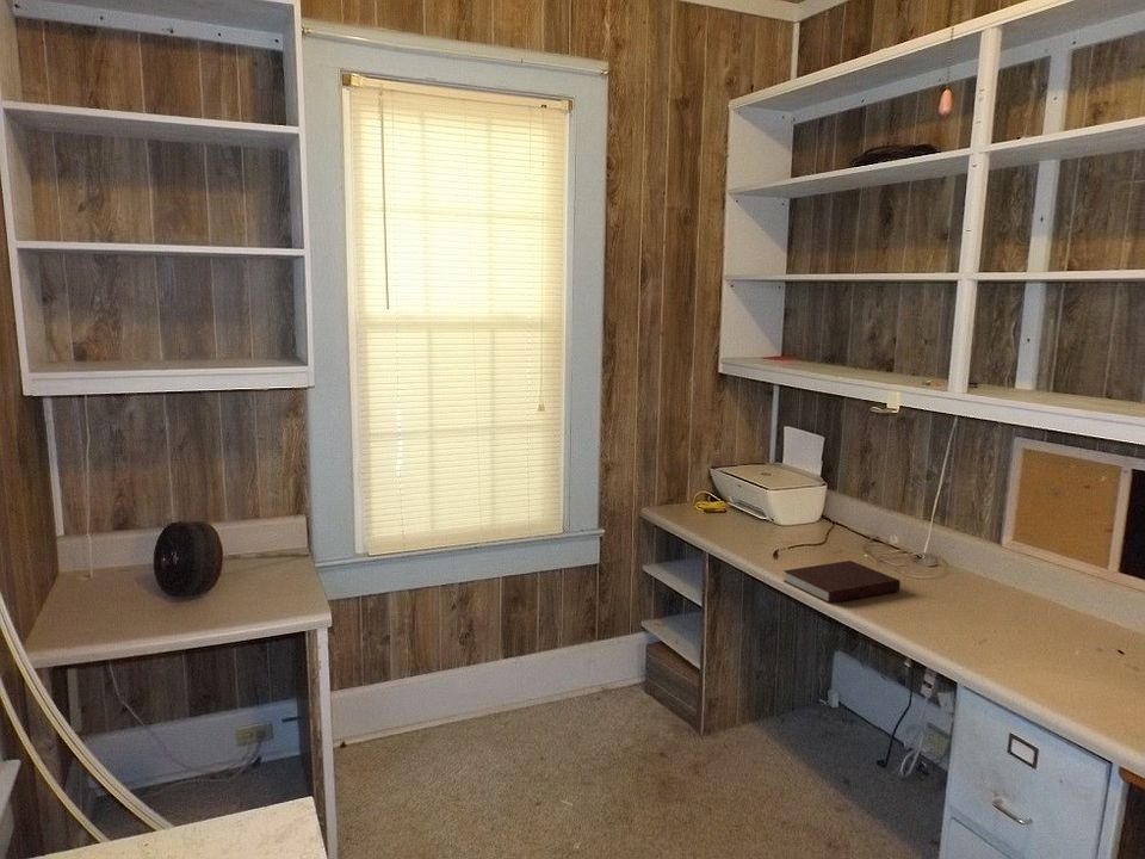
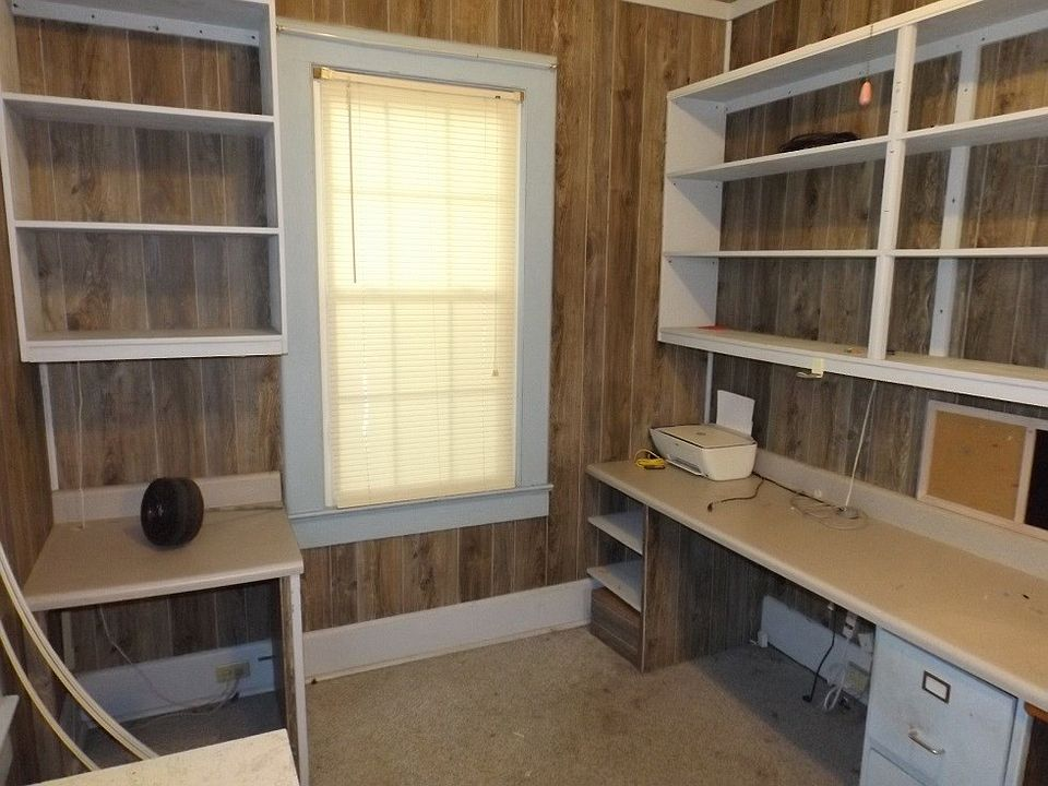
- notebook [782,560,902,605]
